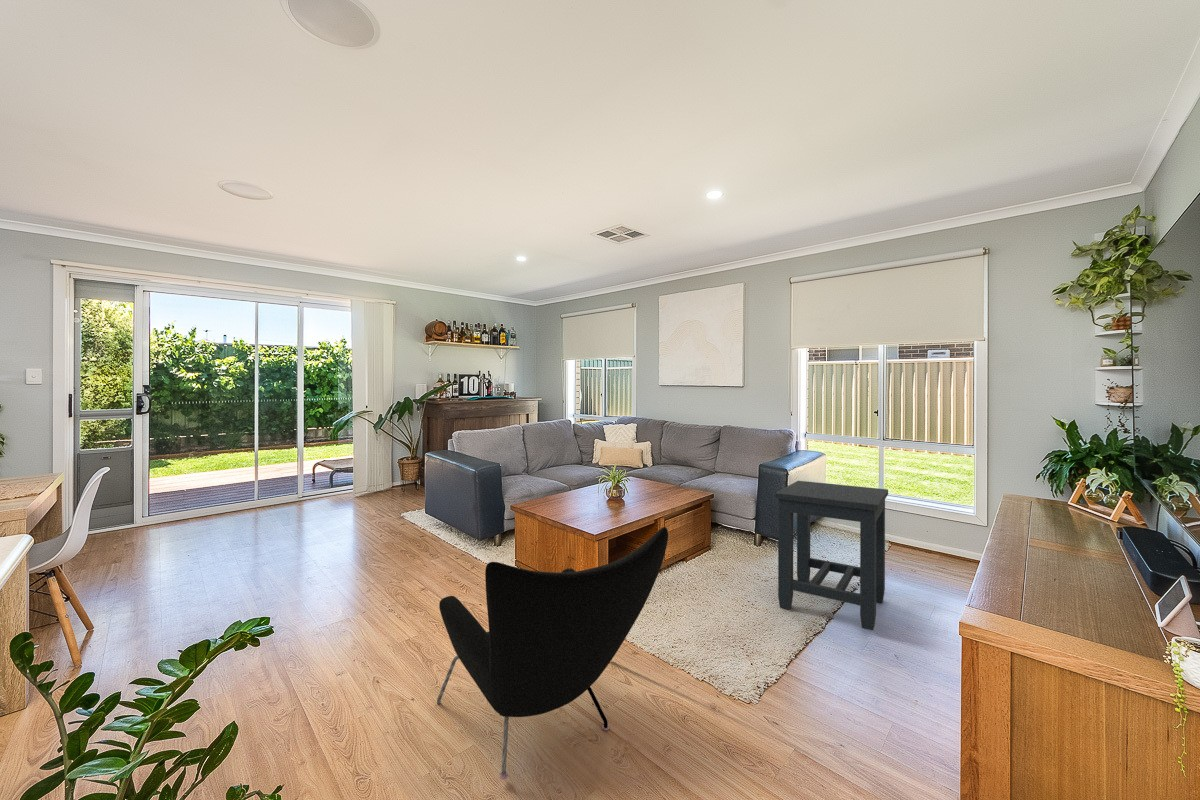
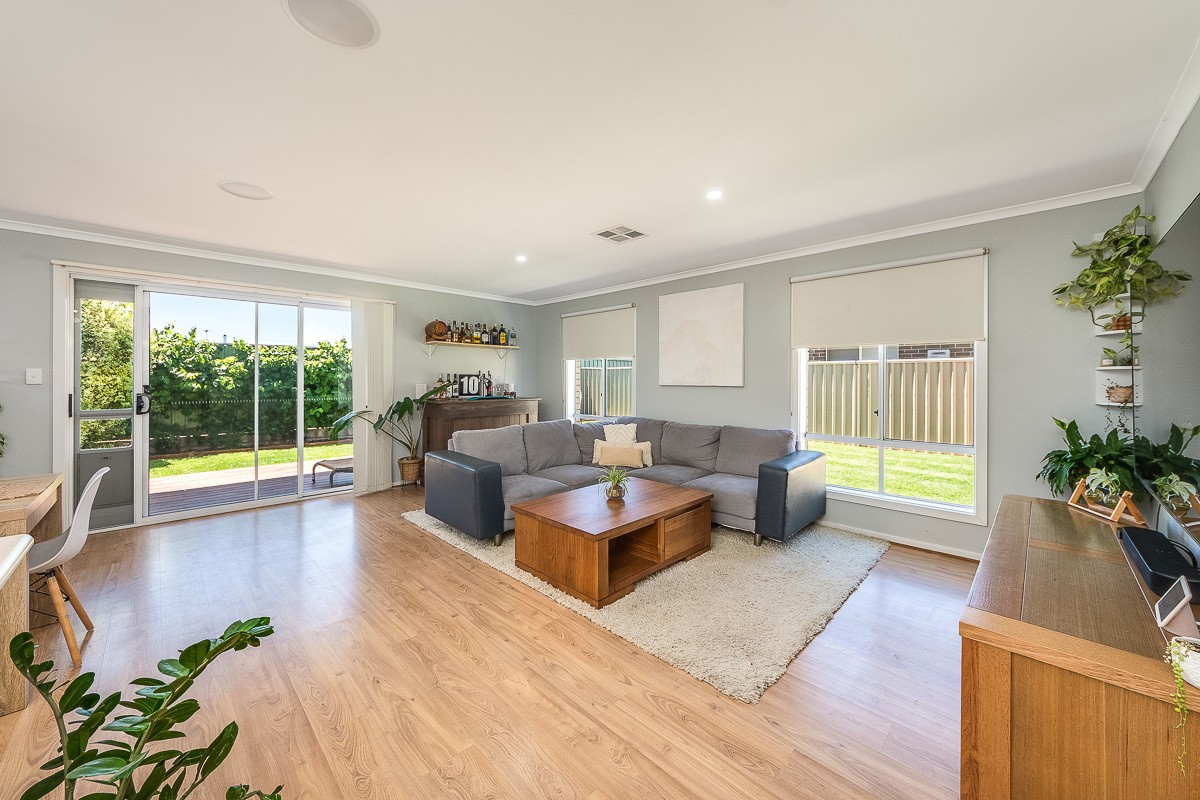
- side table [774,480,889,632]
- armchair [436,526,669,780]
